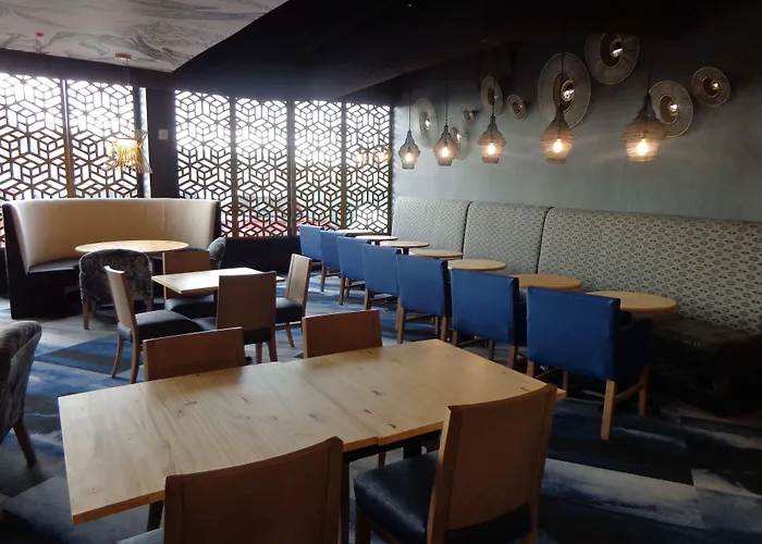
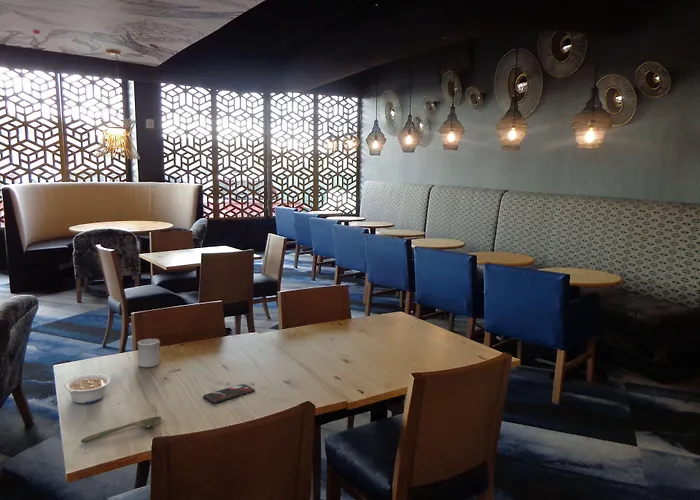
+ spoon [80,416,162,443]
+ legume [64,373,111,405]
+ smartphone [202,383,256,405]
+ cup [137,338,161,368]
